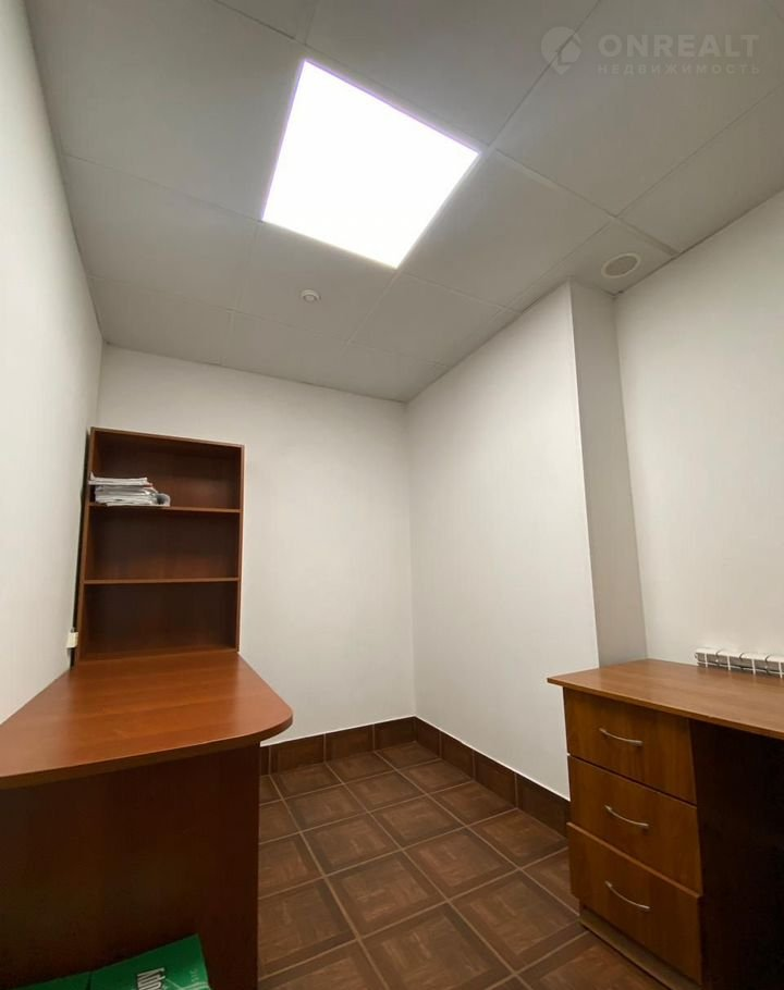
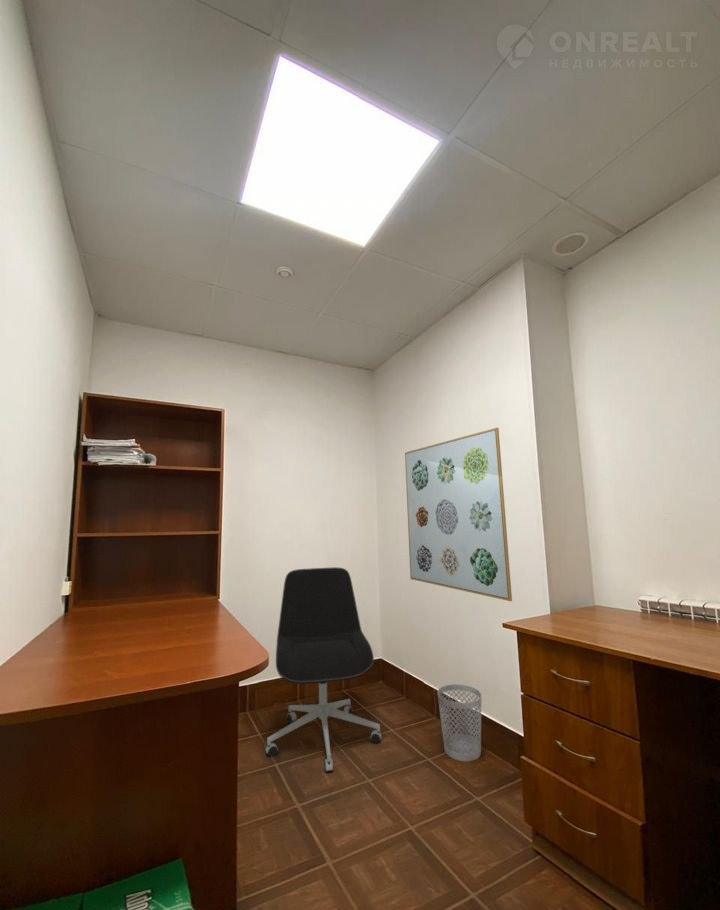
+ wastebasket [437,683,482,762]
+ wall art [404,427,513,602]
+ office chair [265,566,382,773]
